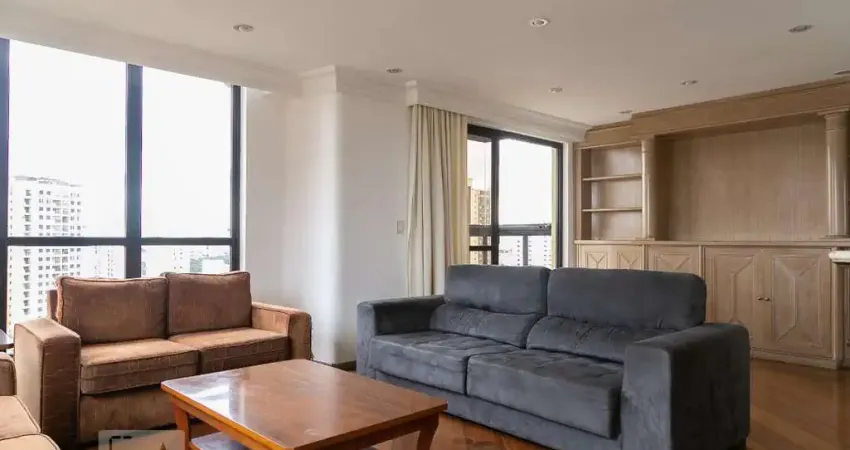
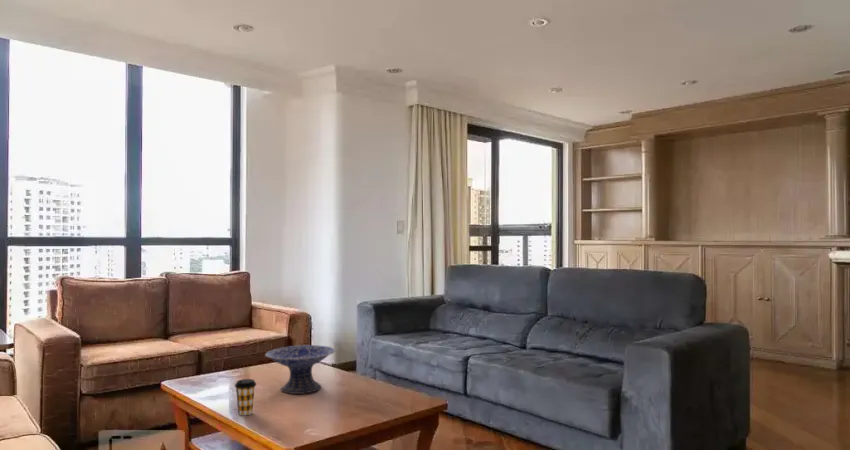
+ decorative bowl [264,344,336,395]
+ coffee cup [234,378,257,416]
